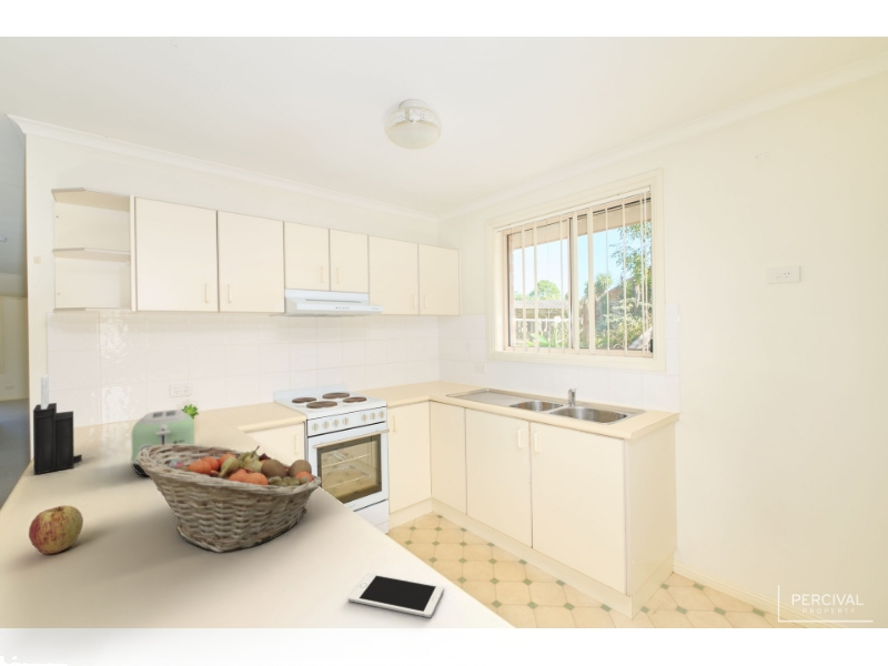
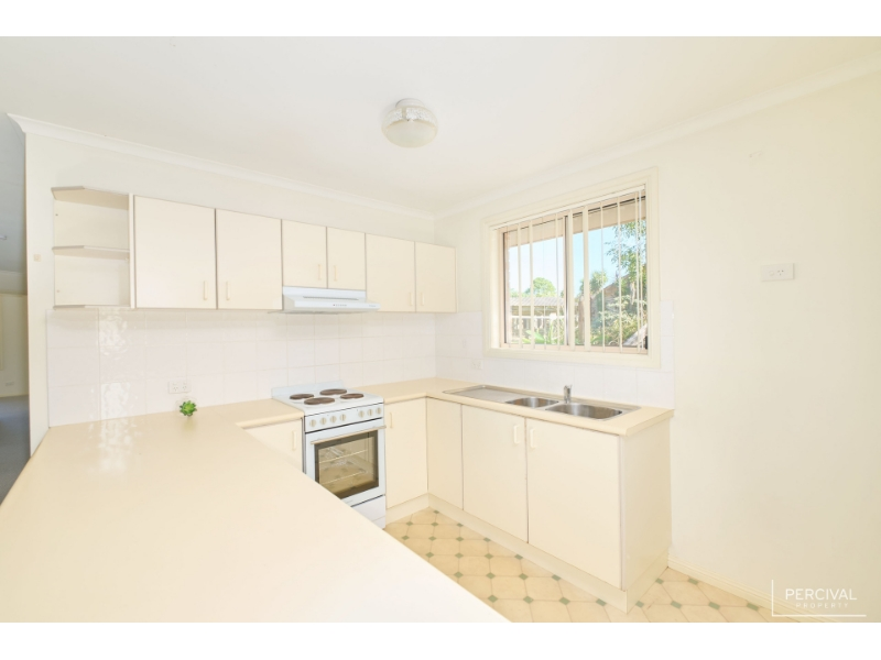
- fruit basket [135,444,323,554]
- knife block [32,374,83,476]
- apple [28,504,84,555]
- cell phone [347,572,444,618]
- toaster [130,408,196,477]
